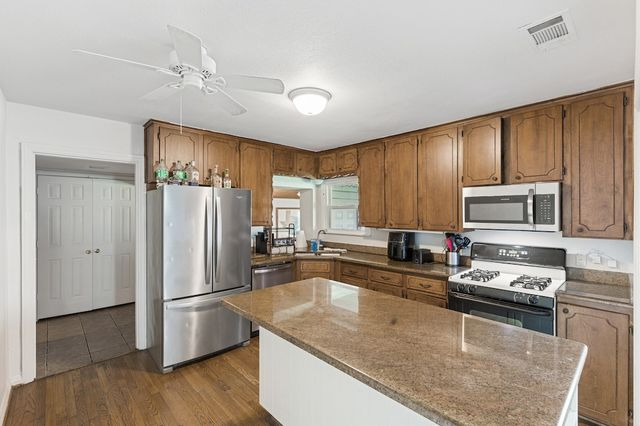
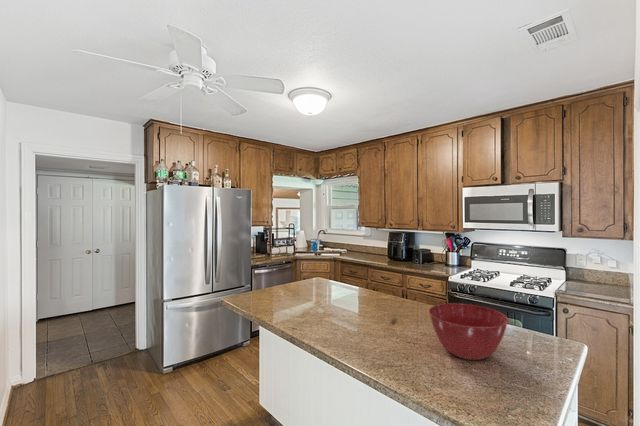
+ mixing bowl [428,302,510,361]
